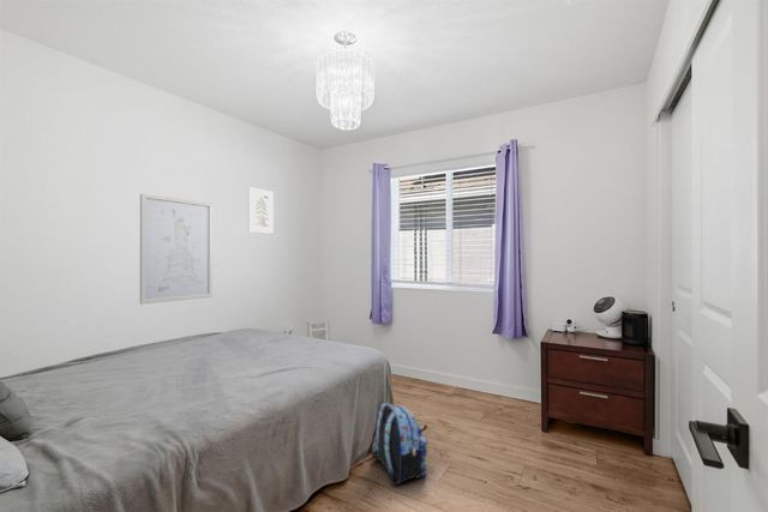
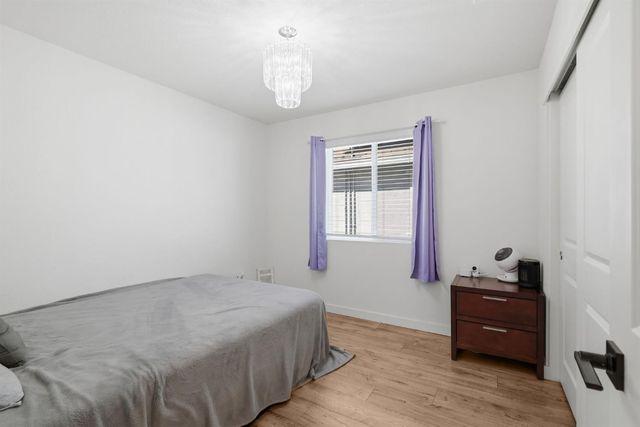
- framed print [247,186,275,235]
- wall art [139,193,214,306]
- backpack [371,402,430,487]
